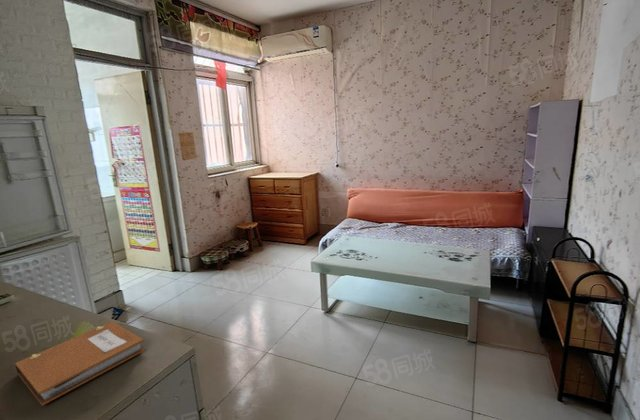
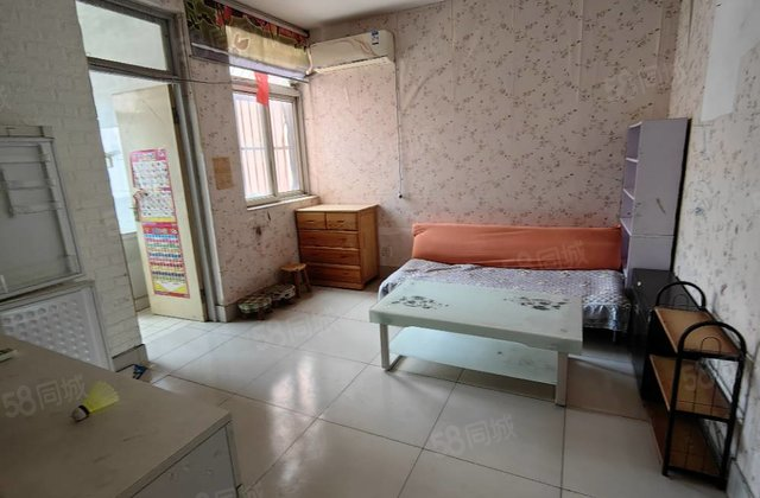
- notebook [14,320,146,407]
